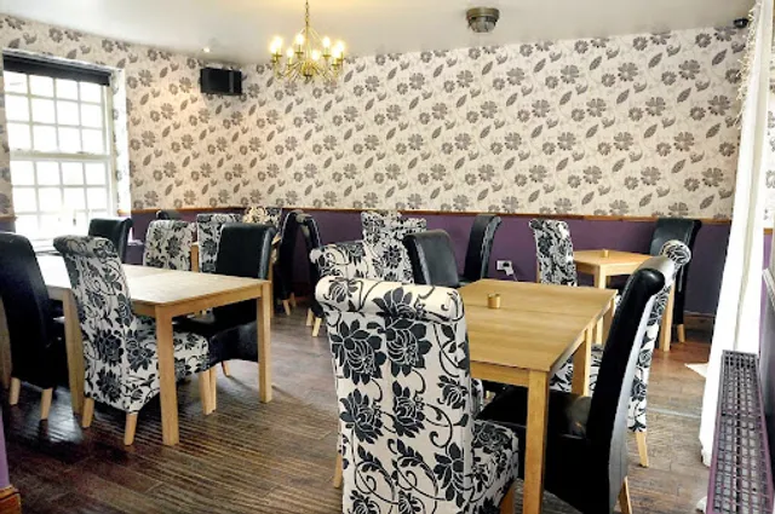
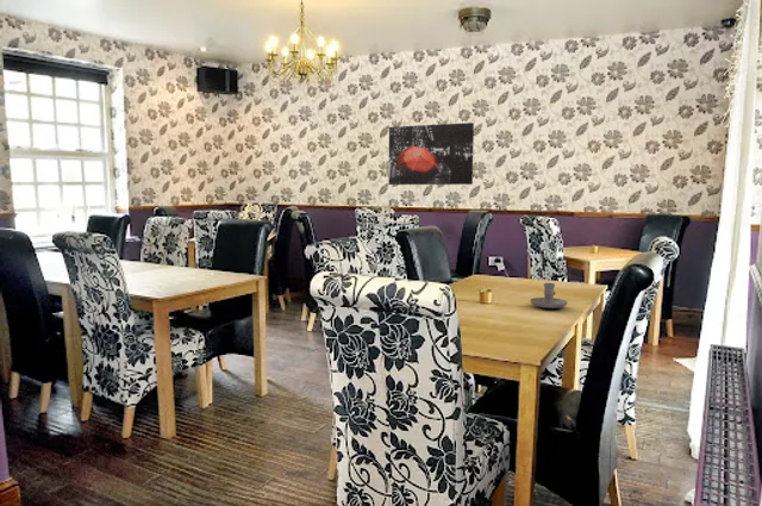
+ candle holder [529,282,568,310]
+ wall art [387,121,475,186]
